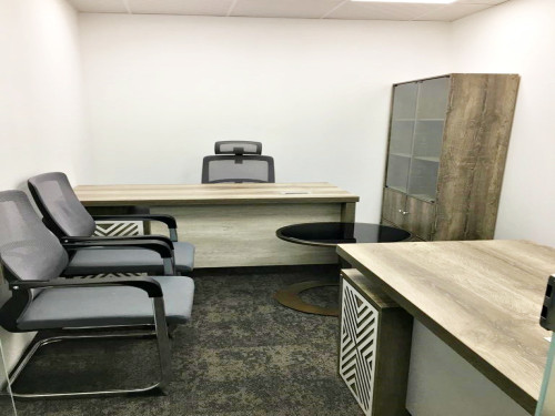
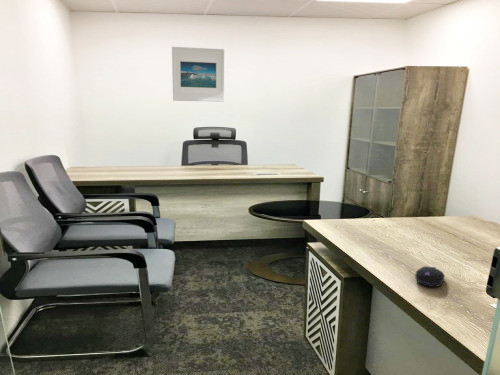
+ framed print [171,46,225,103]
+ computer mouse [414,265,446,288]
